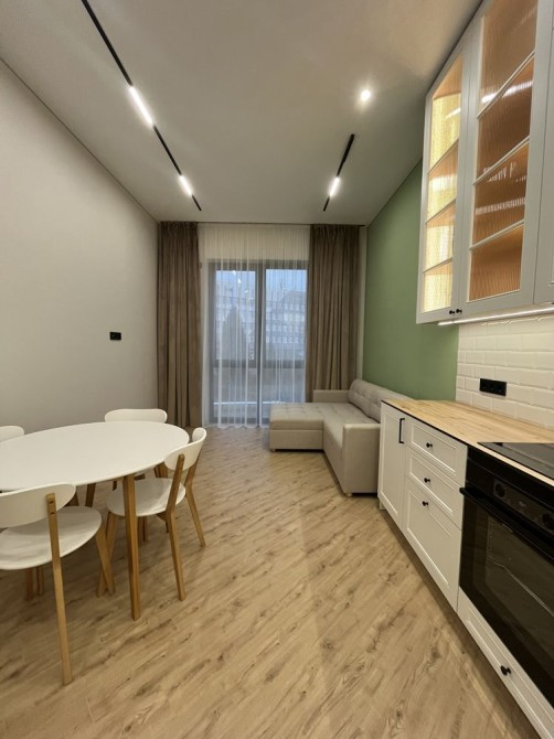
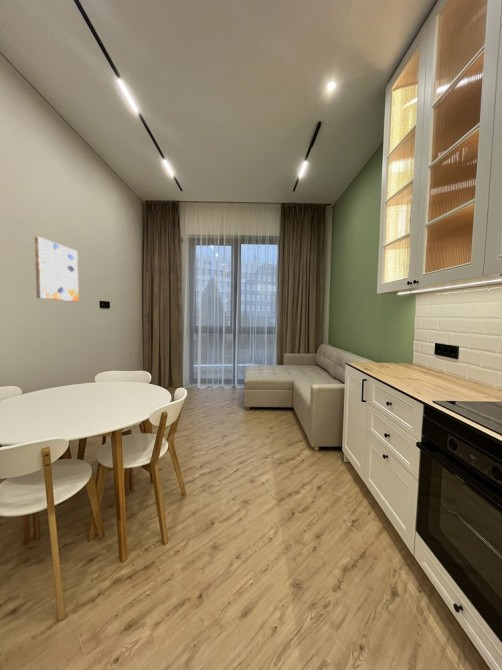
+ wall art [34,236,80,302]
